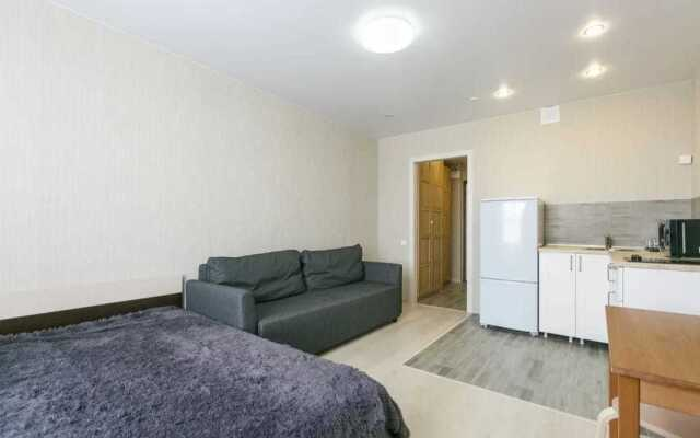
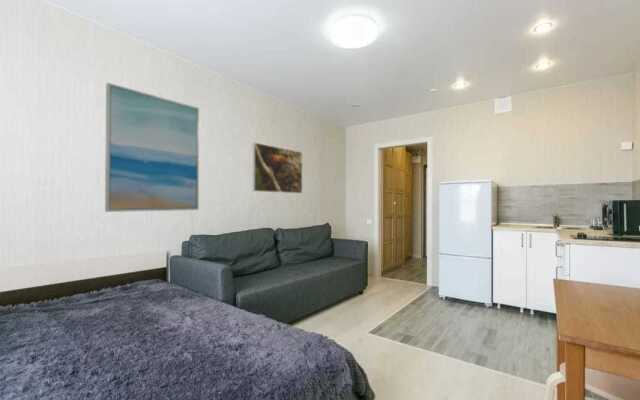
+ wall art [104,82,200,213]
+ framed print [252,141,303,194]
